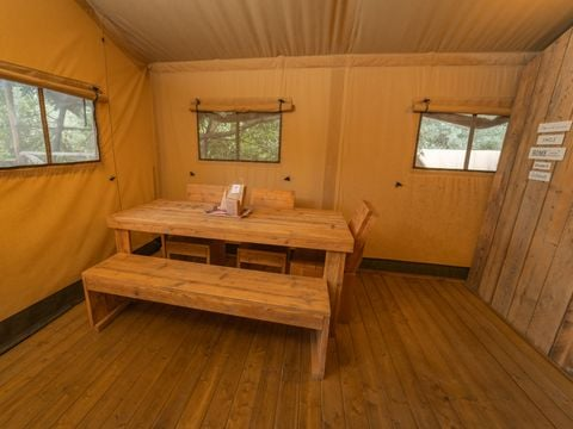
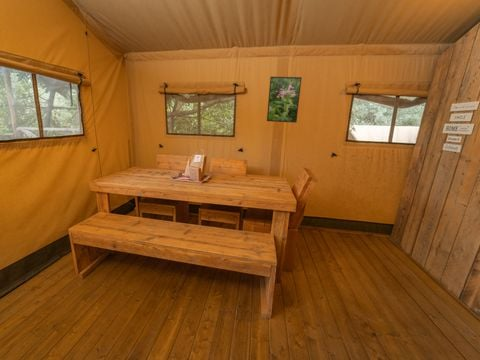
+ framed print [266,76,303,124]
